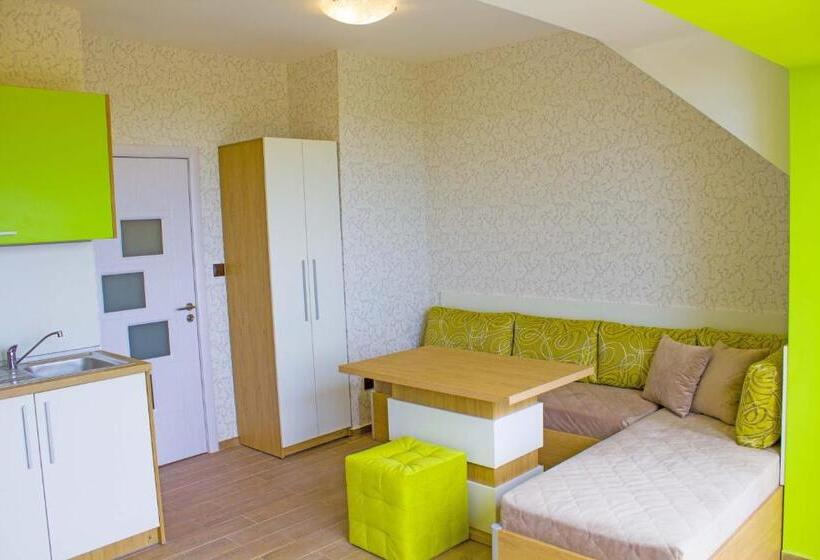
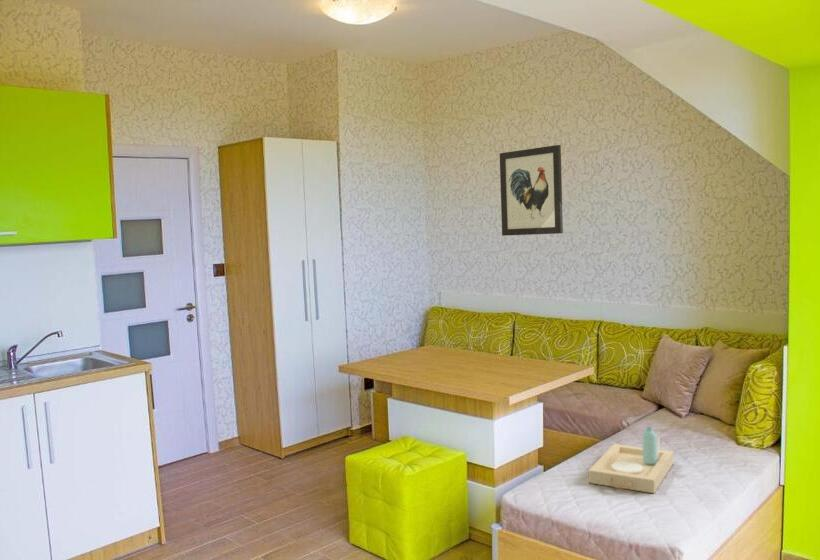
+ serving tray [588,426,674,494]
+ wall art [499,144,564,237]
